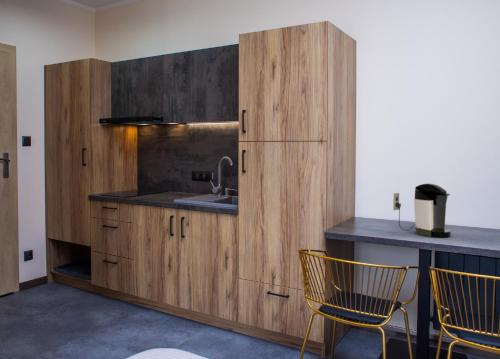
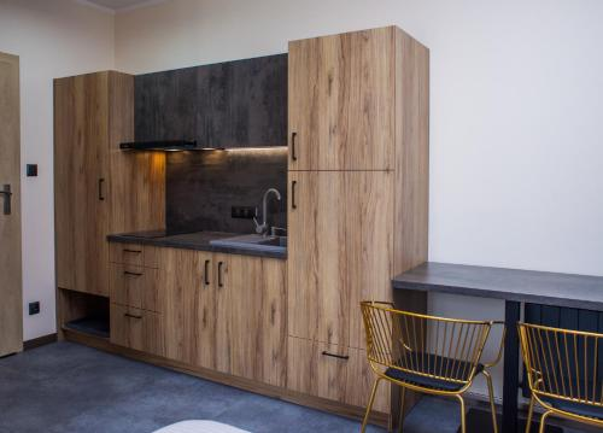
- coffee maker [392,182,452,238]
